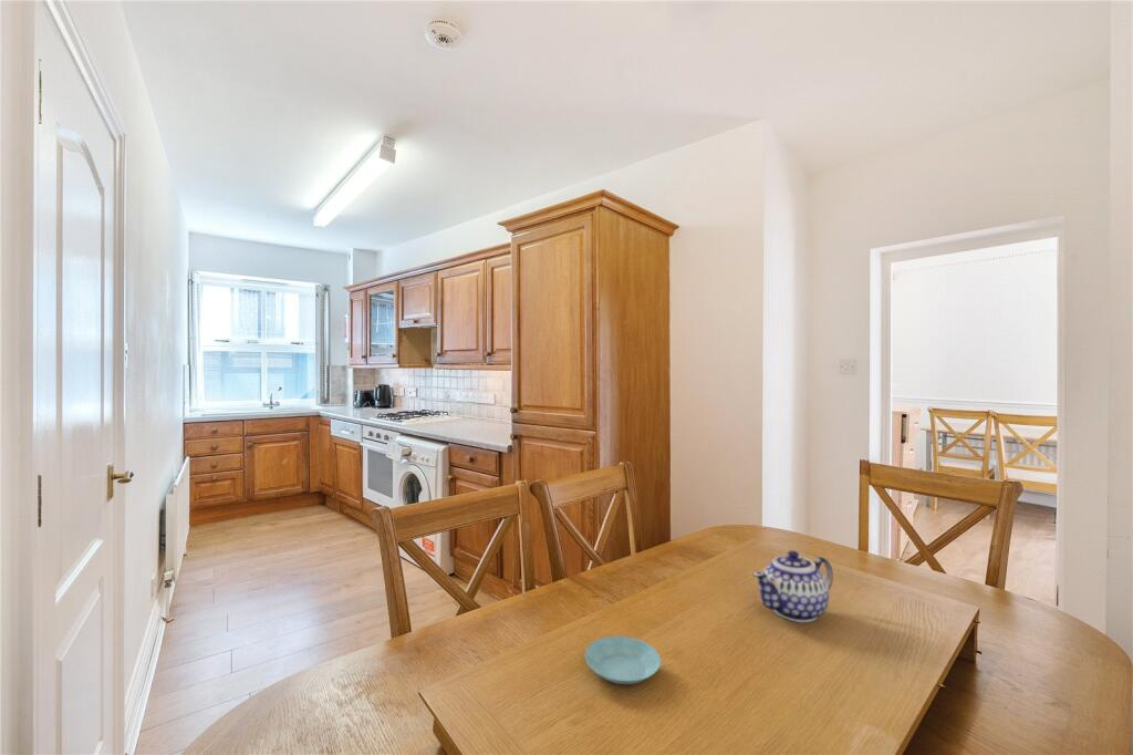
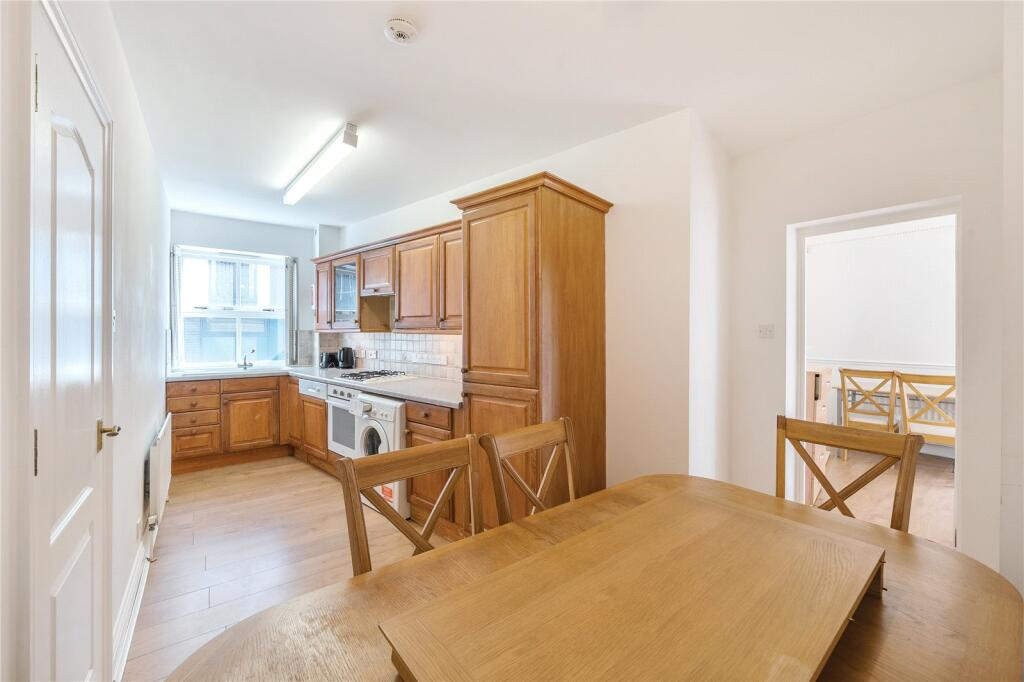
- saucer [584,635,662,685]
- teapot [751,549,834,623]
